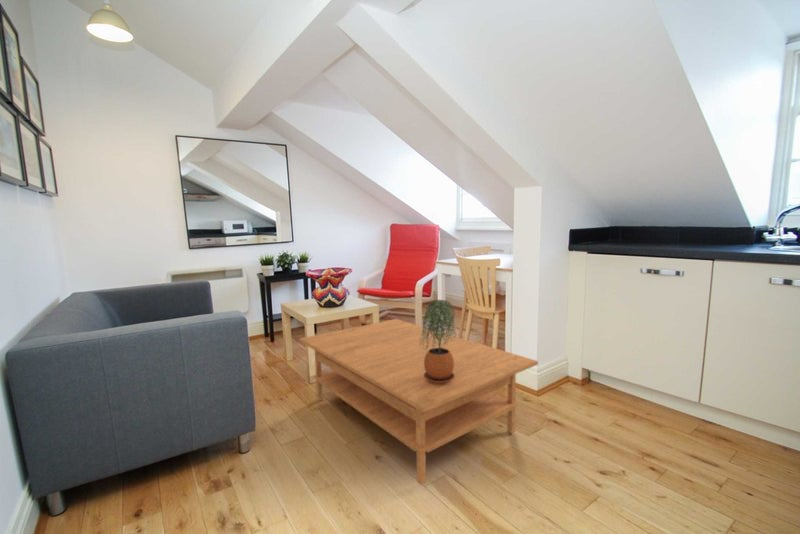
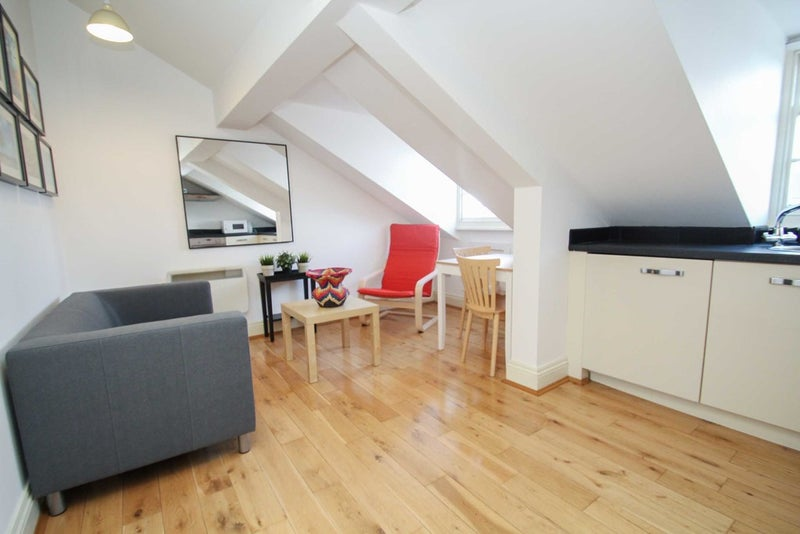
- potted plant [419,299,457,384]
- coffee table [298,318,539,486]
